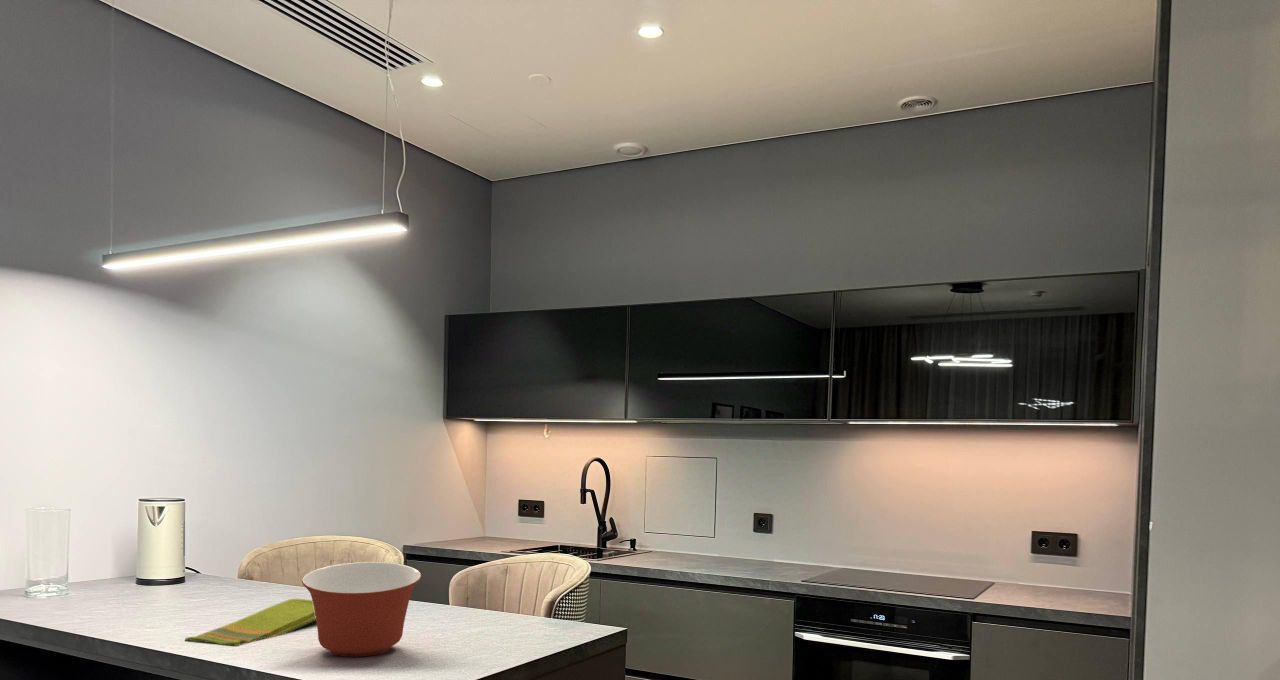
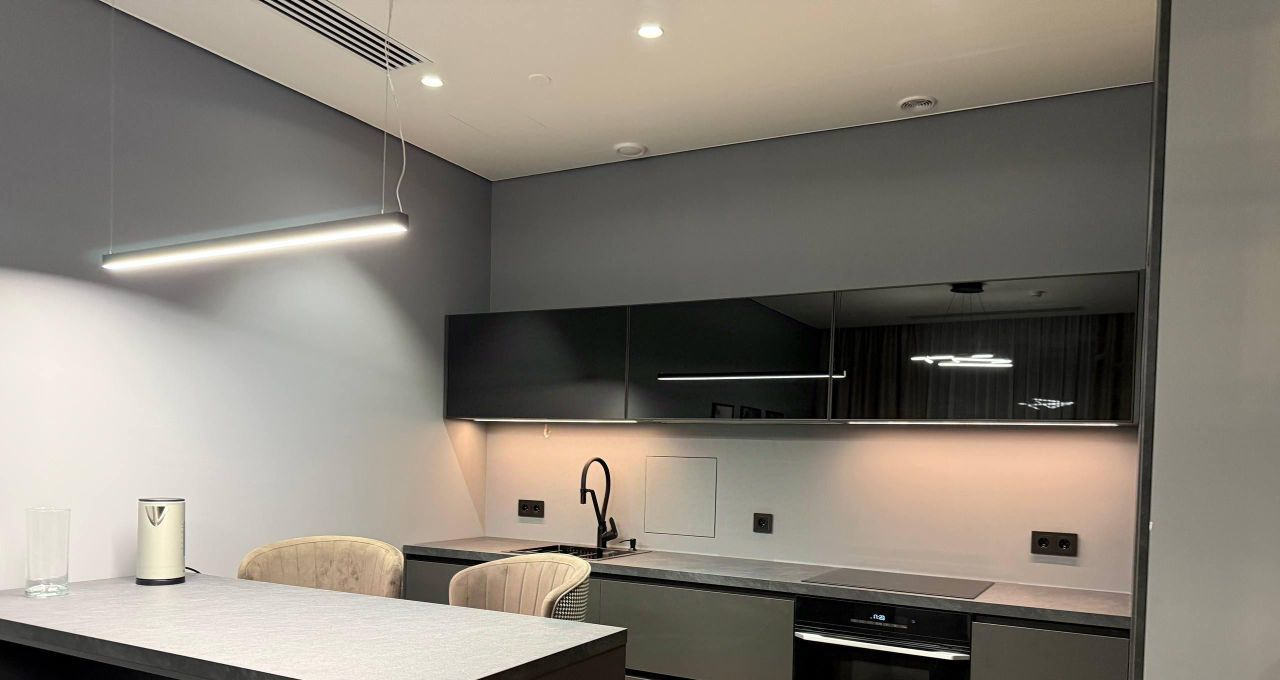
- mixing bowl [301,561,422,657]
- dish towel [184,597,316,647]
